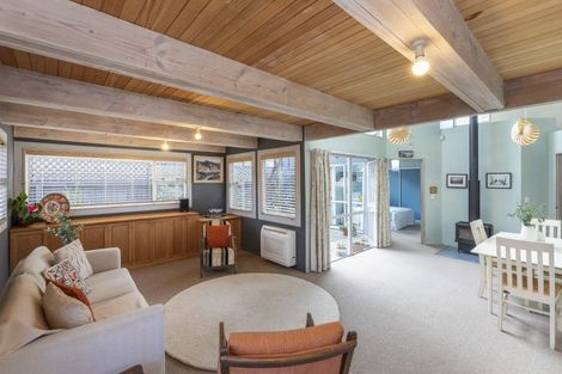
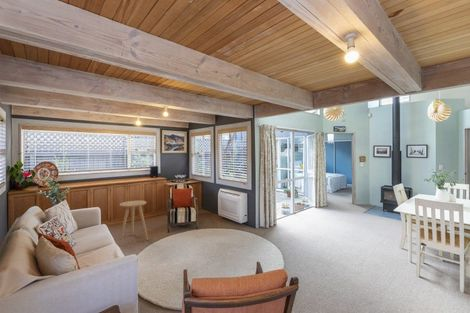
+ side table [118,200,149,246]
